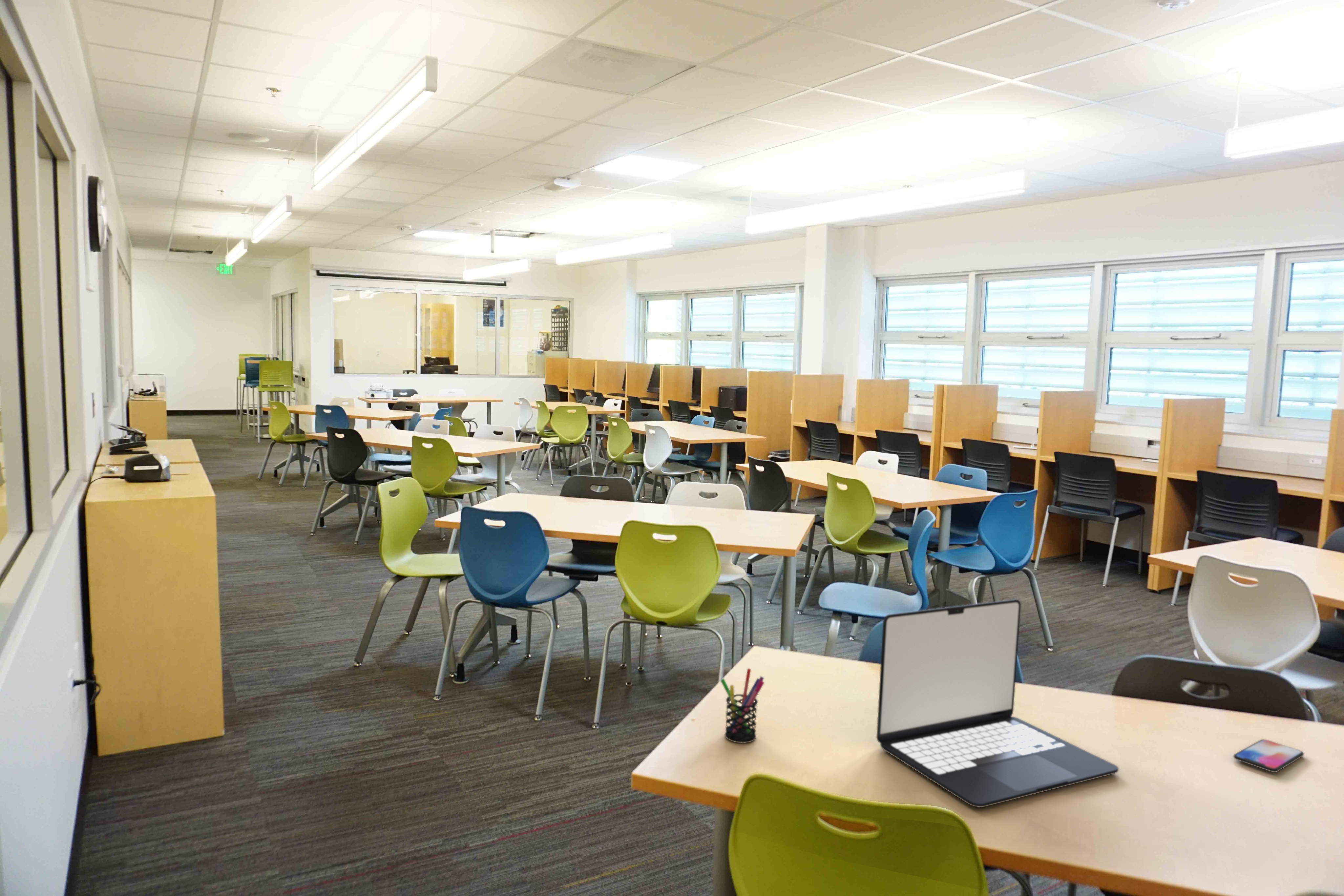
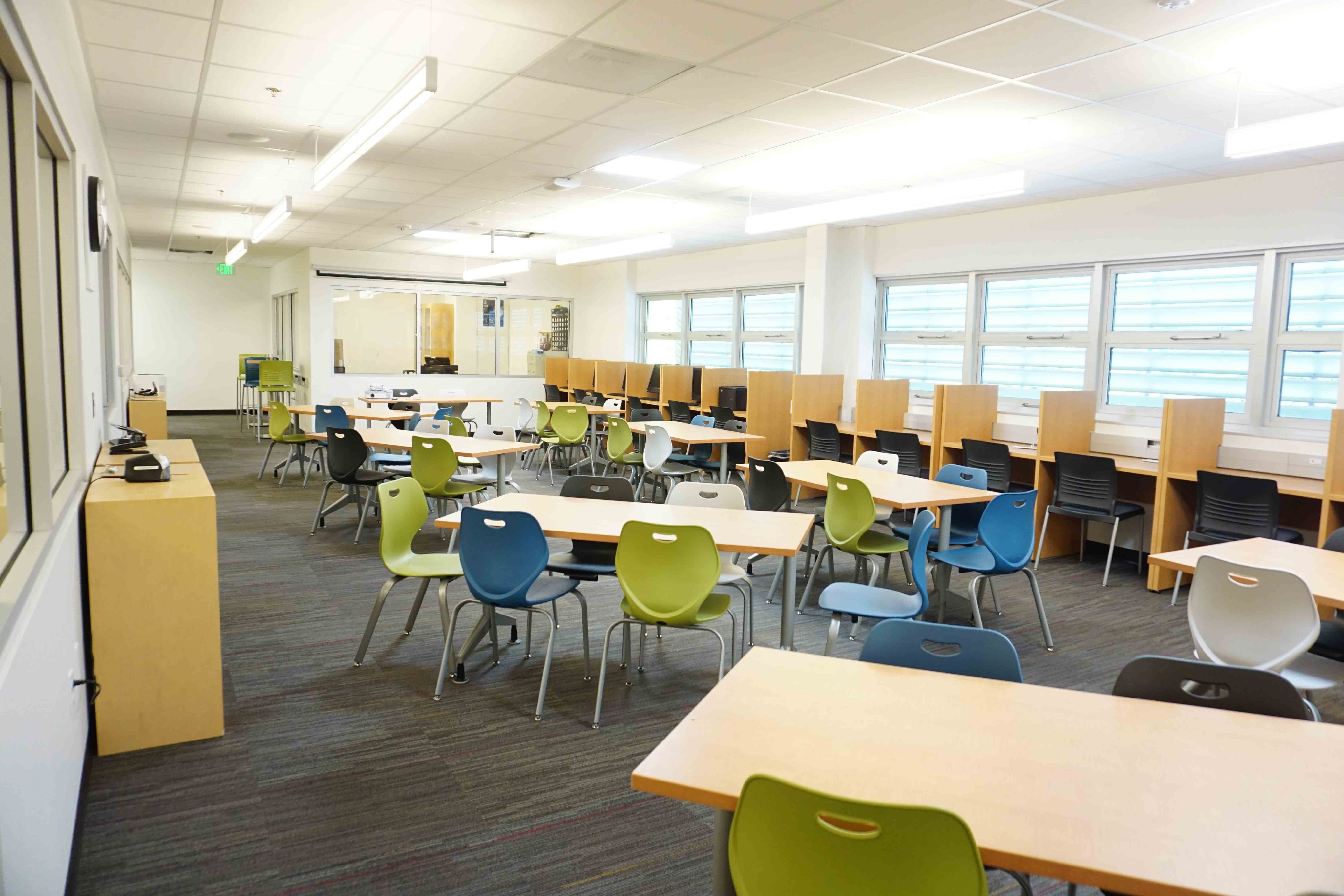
- pen holder [720,668,765,743]
- laptop [876,599,1119,808]
- smartphone [1233,739,1304,773]
